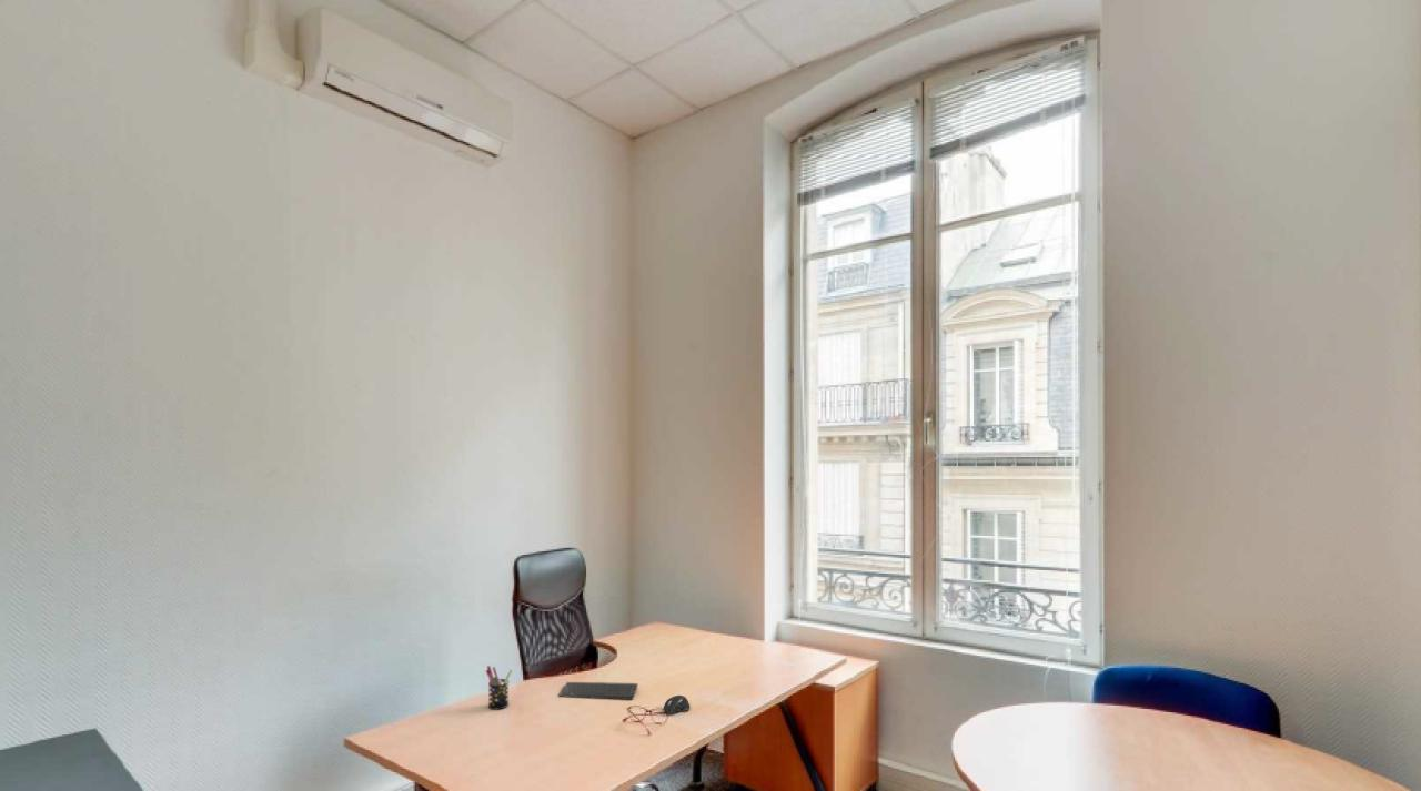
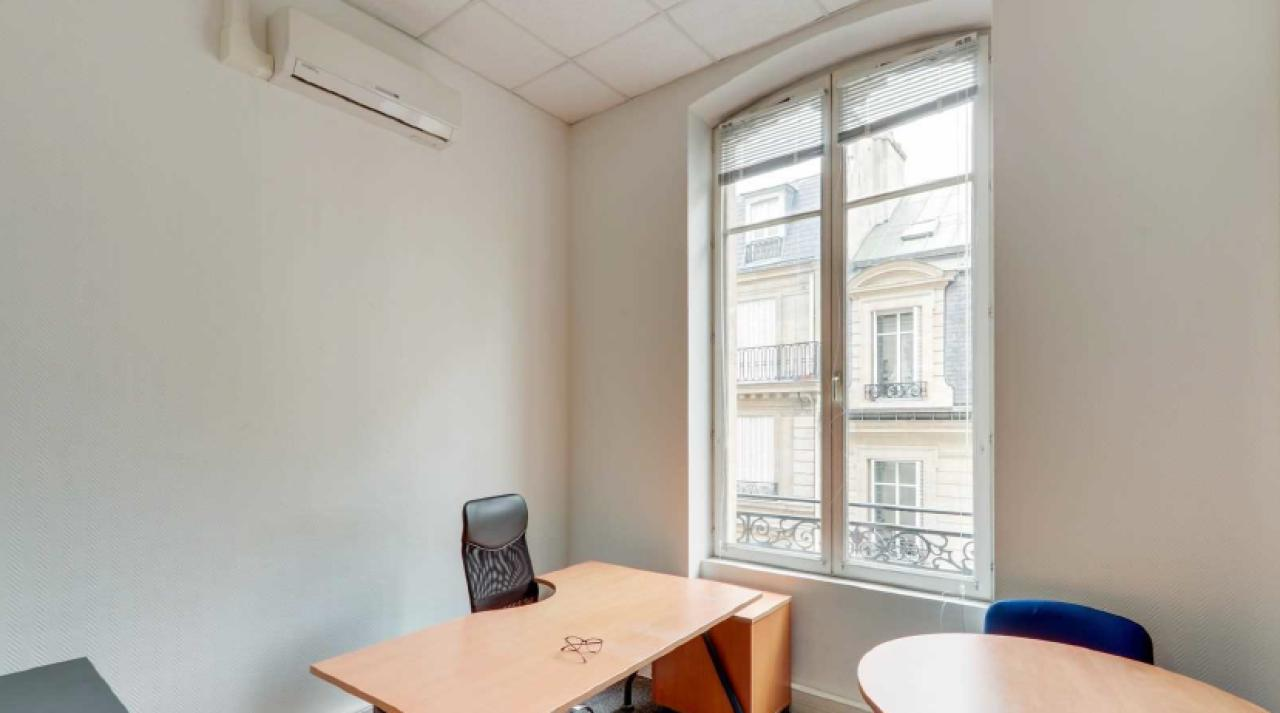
- computer mouse [663,694,691,717]
- keyboard [557,681,638,701]
- pen holder [485,665,514,711]
